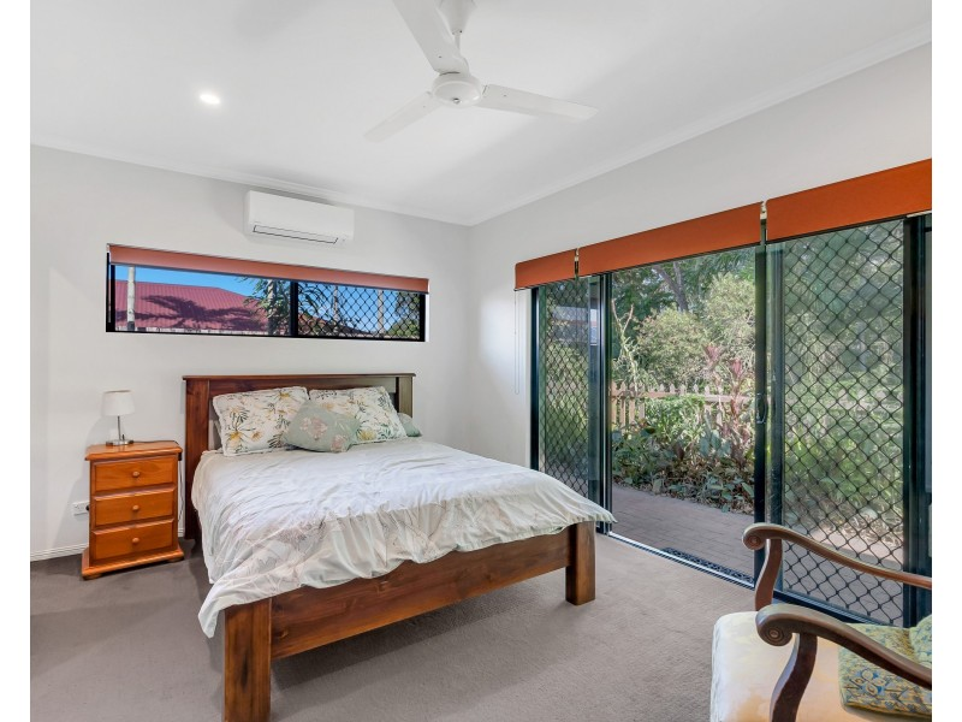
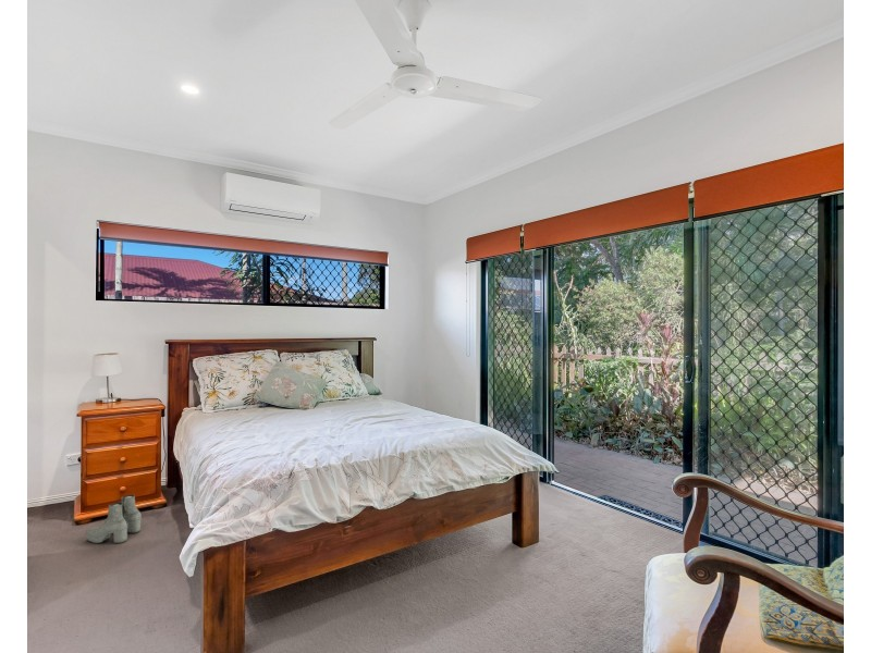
+ boots [86,494,143,544]
